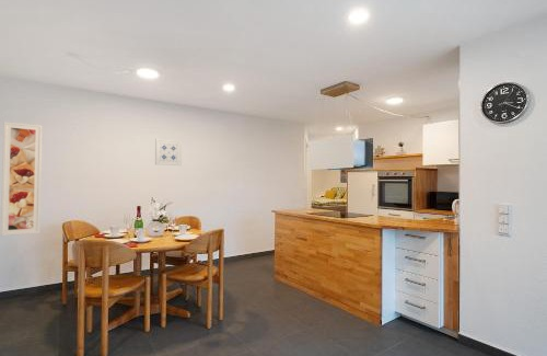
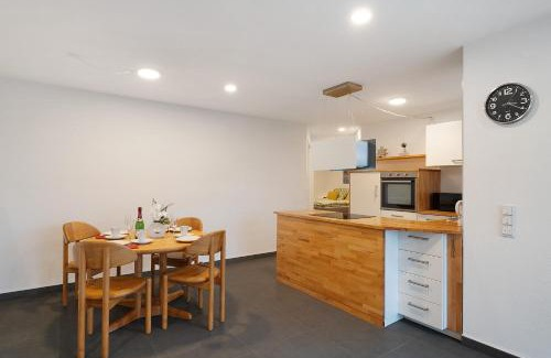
- wall art [154,138,183,166]
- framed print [0,120,44,237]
